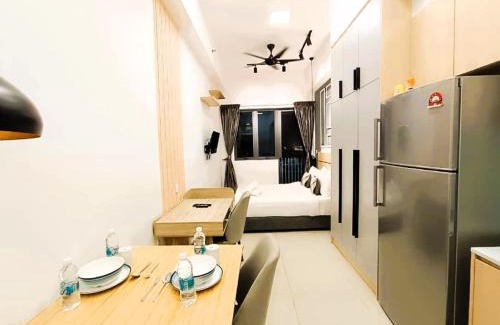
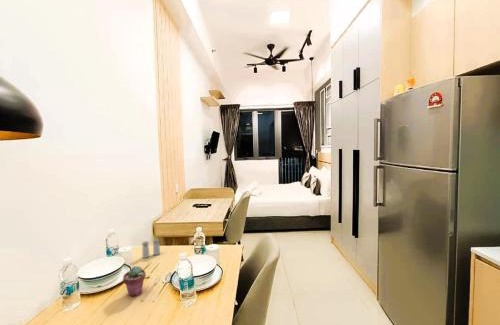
+ salt and pepper shaker [141,238,161,259]
+ potted succulent [122,265,147,297]
